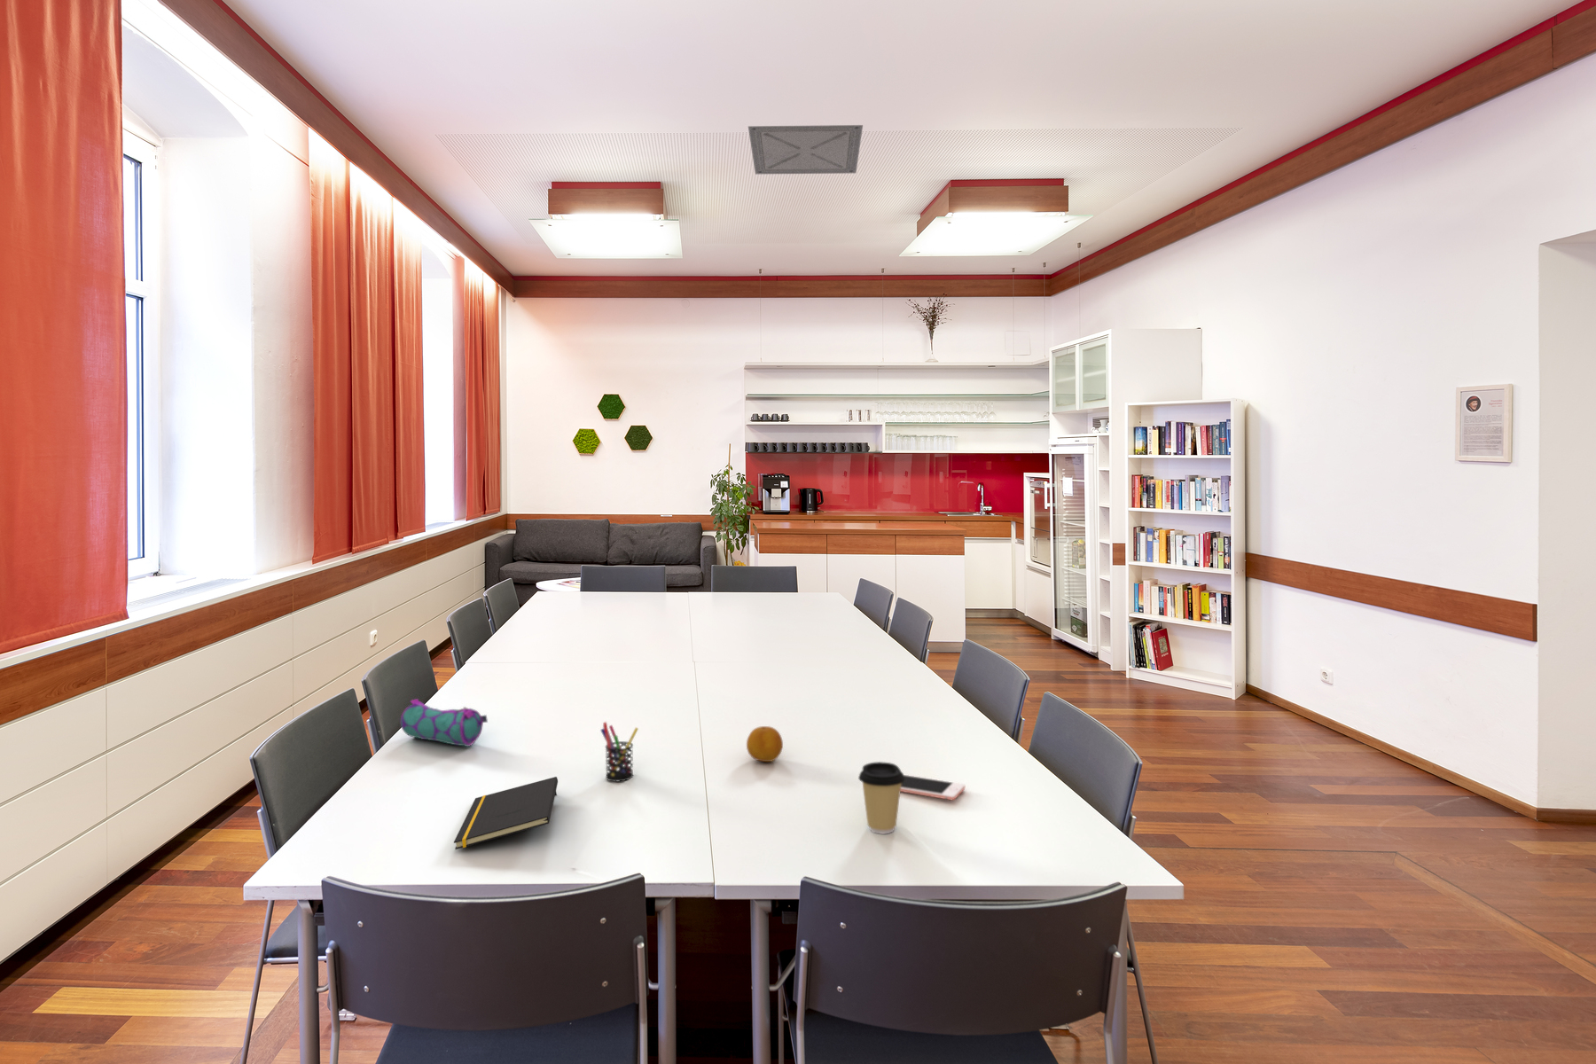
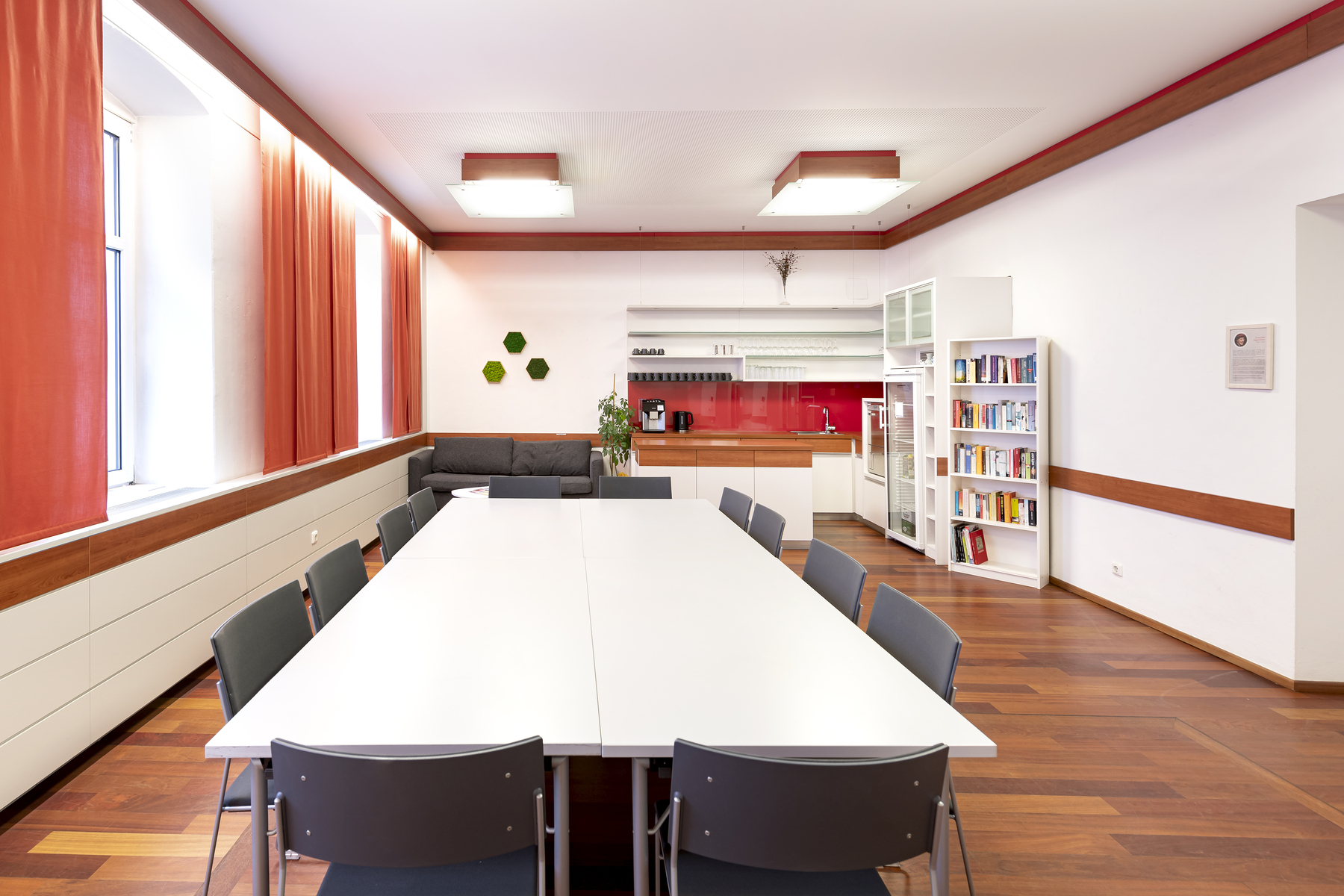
- cell phone [900,774,965,800]
- coffee cup [857,761,905,835]
- pencil case [400,698,488,747]
- notepad [454,775,558,850]
- pen holder [600,721,639,783]
- ceiling vent [747,125,863,175]
- fruit [746,726,784,762]
